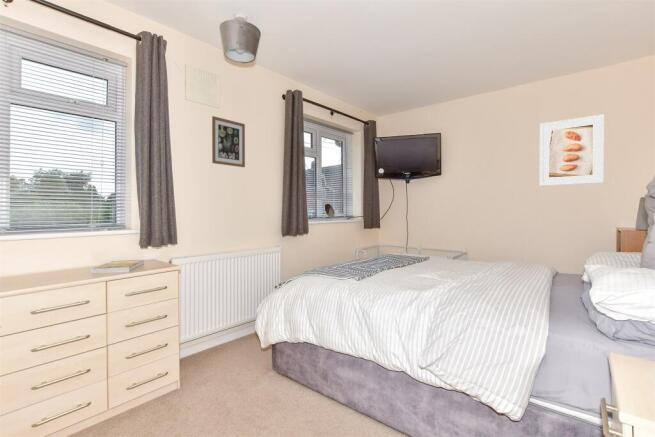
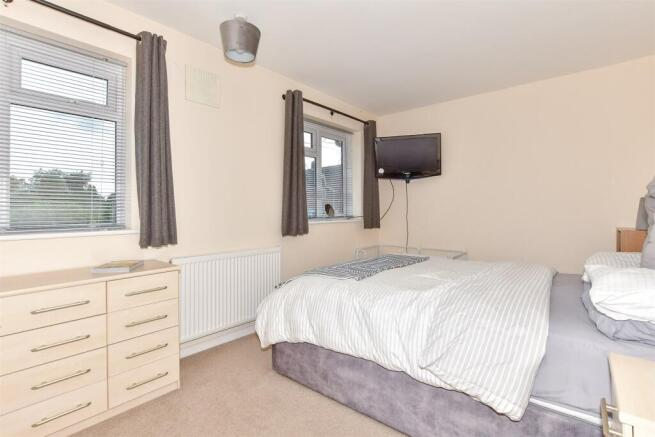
- wall art [211,115,246,168]
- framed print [539,113,605,187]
